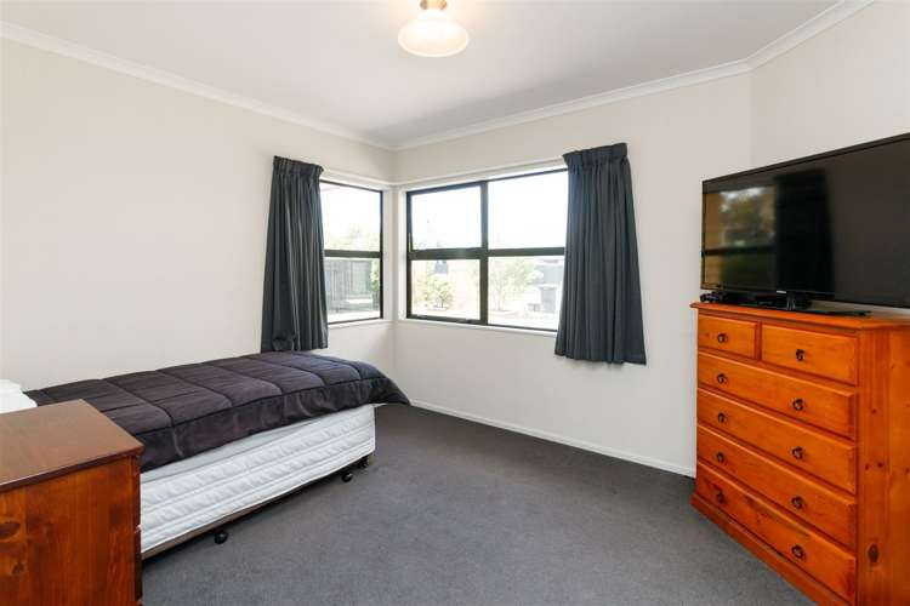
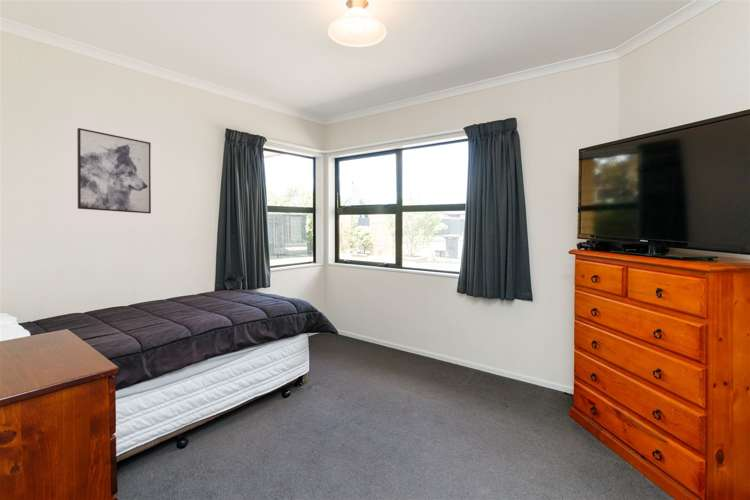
+ wall art [76,127,152,214]
